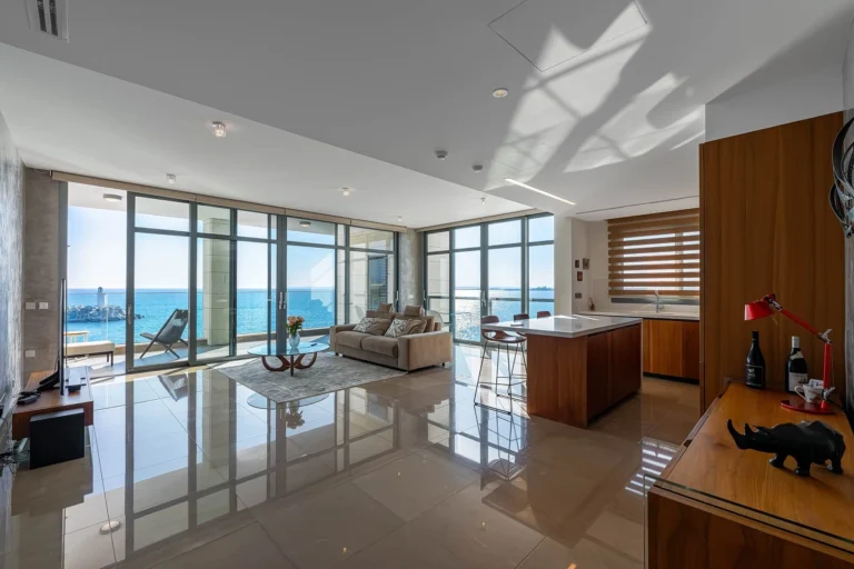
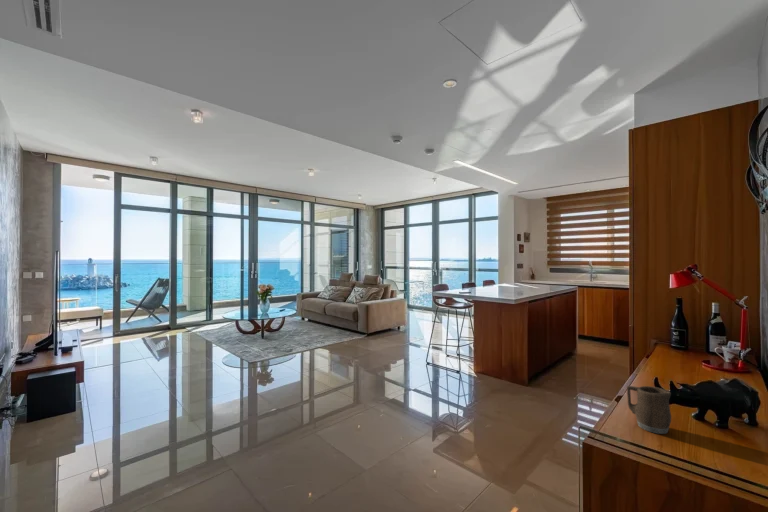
+ mug [626,385,672,435]
